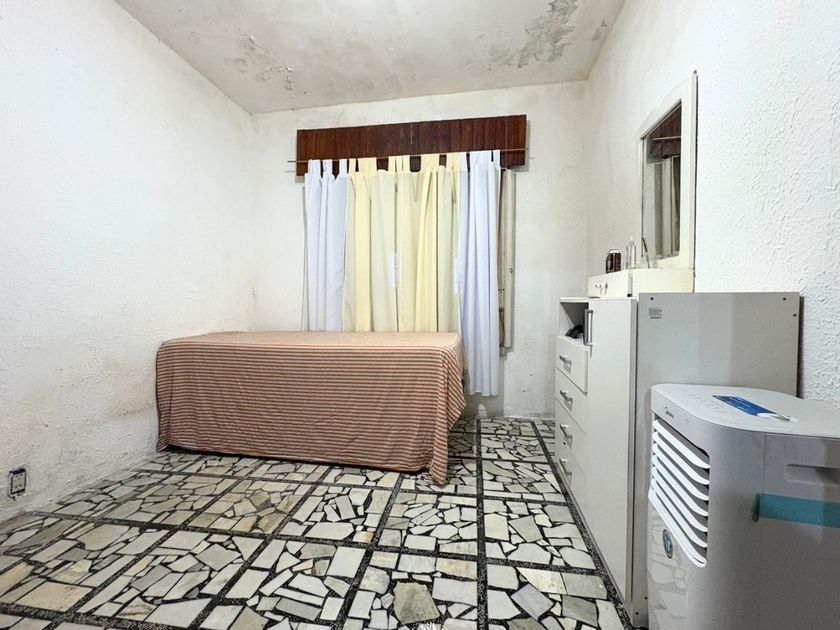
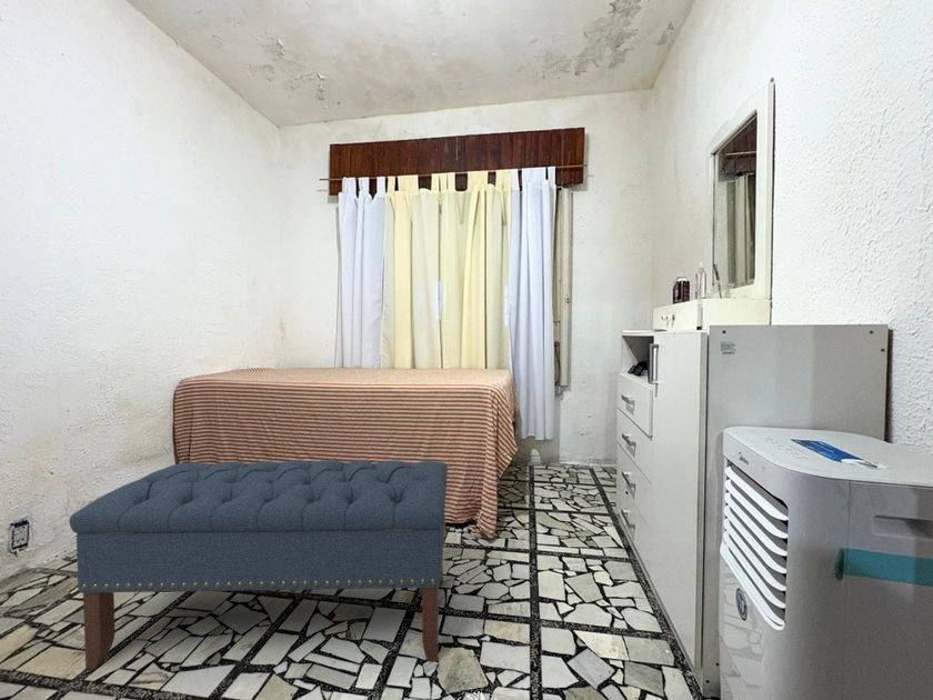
+ bench [68,459,449,670]
